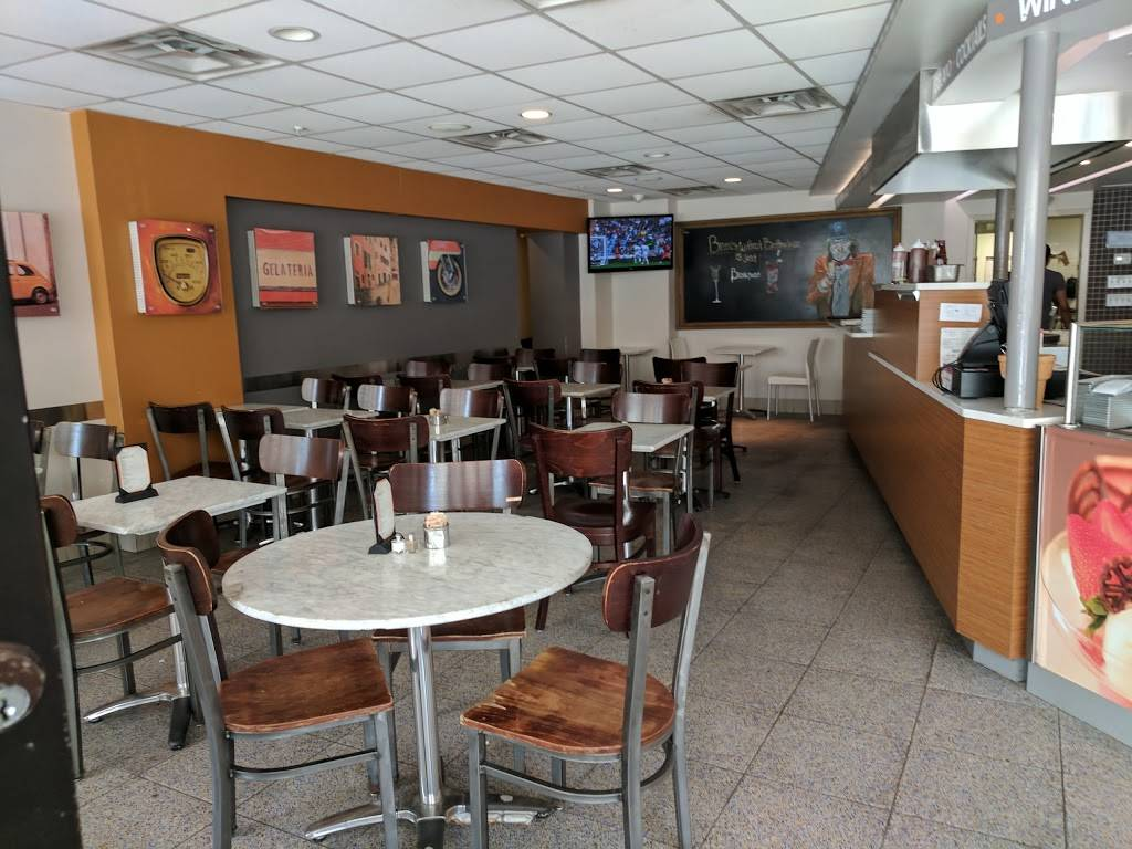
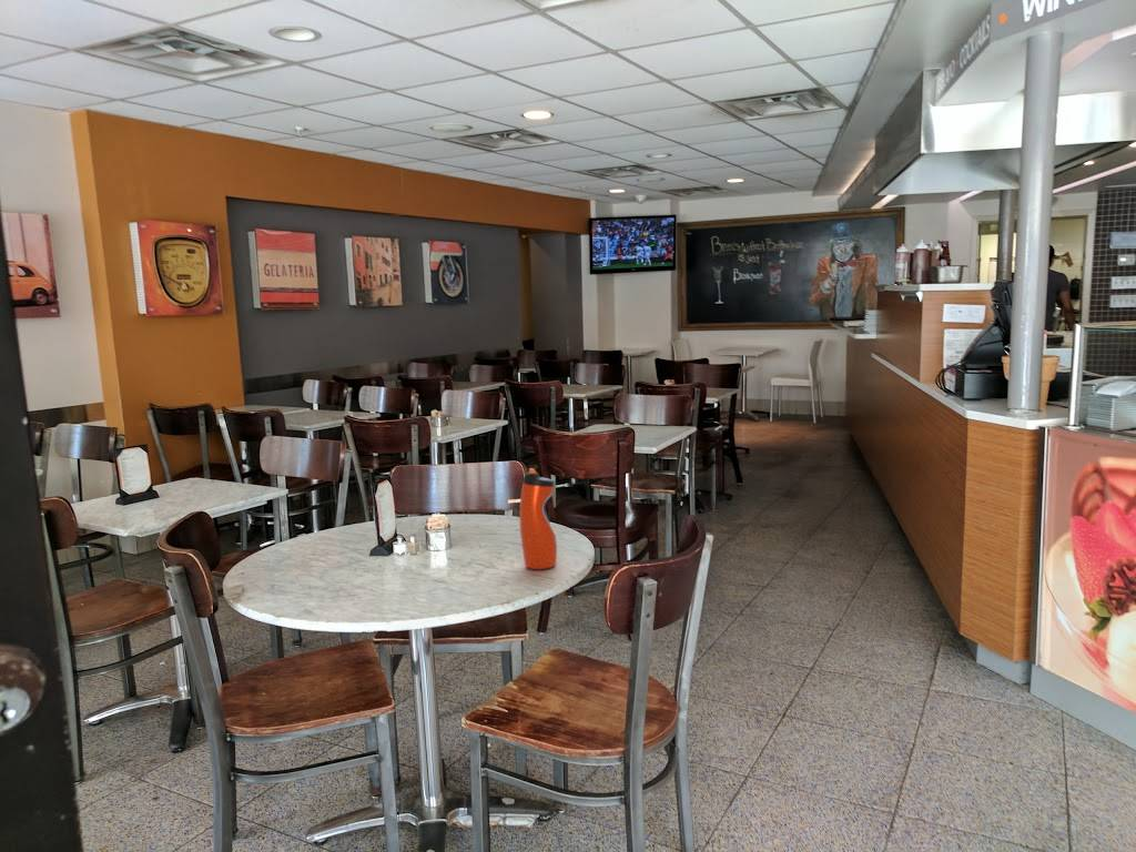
+ water bottle [518,467,558,570]
